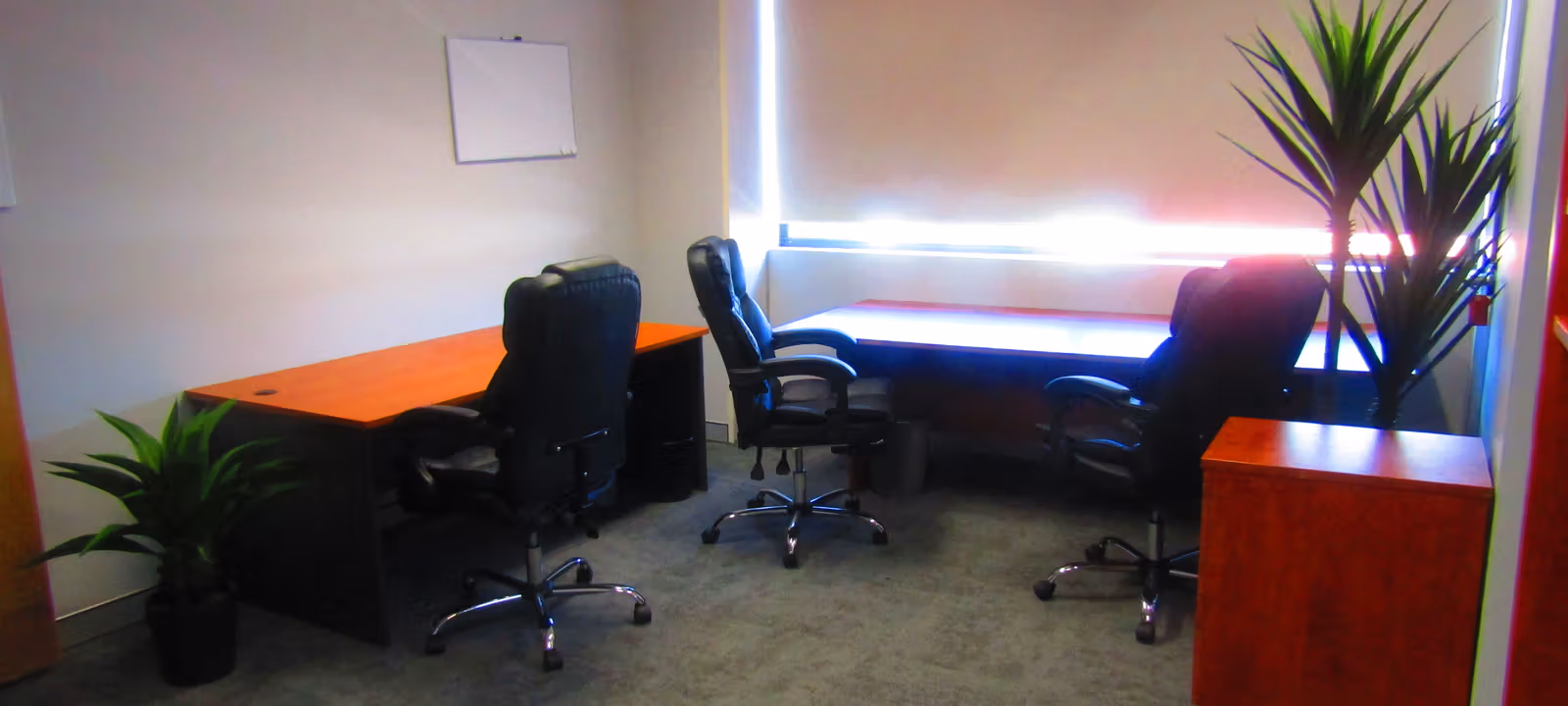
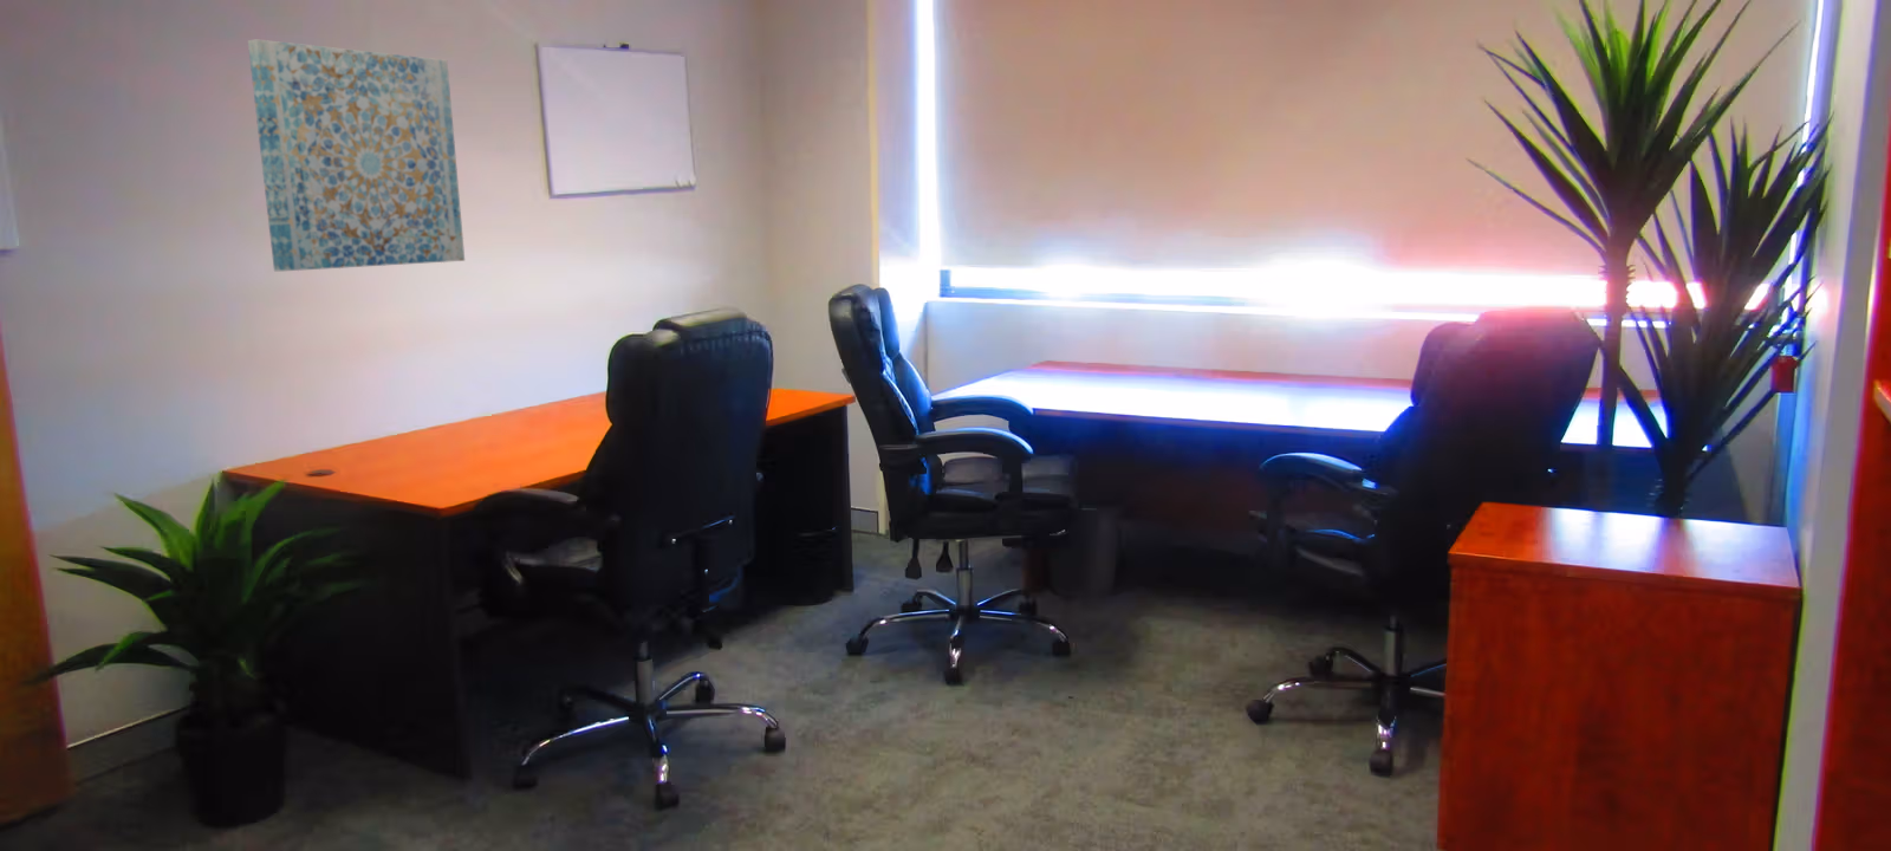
+ wall art [247,39,466,272]
